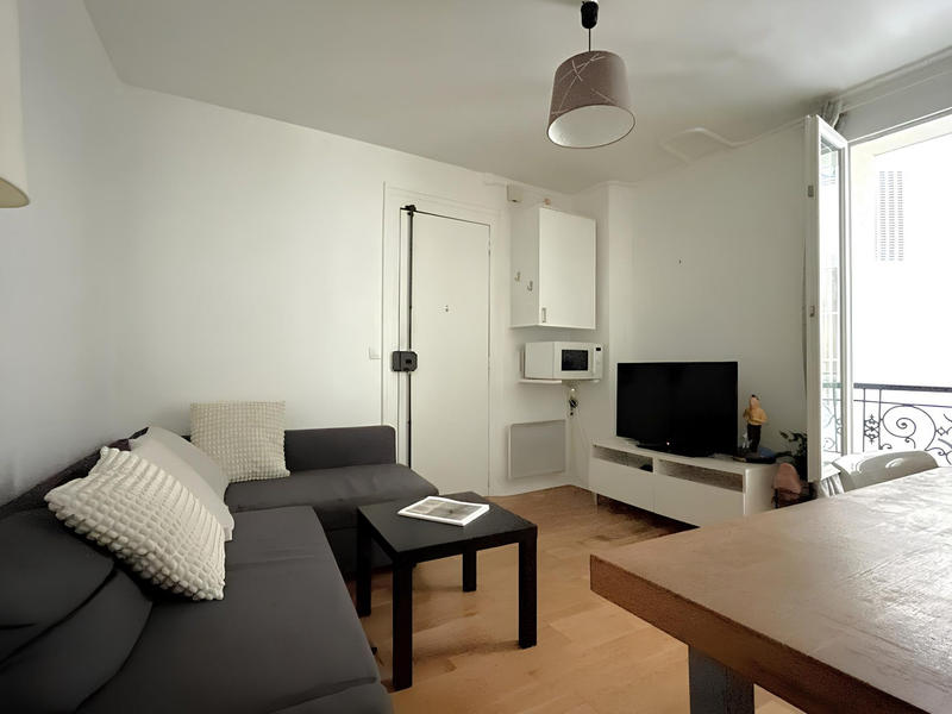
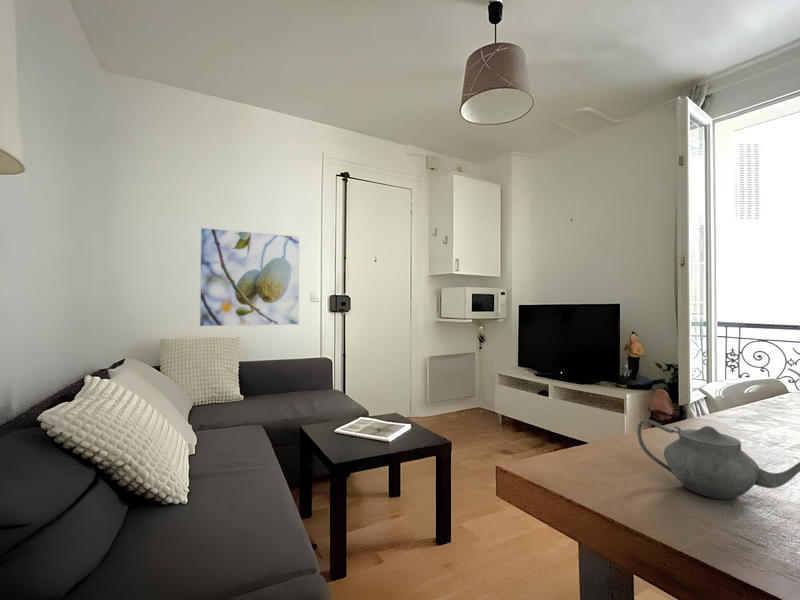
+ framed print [199,227,300,327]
+ teapot [636,418,800,501]
